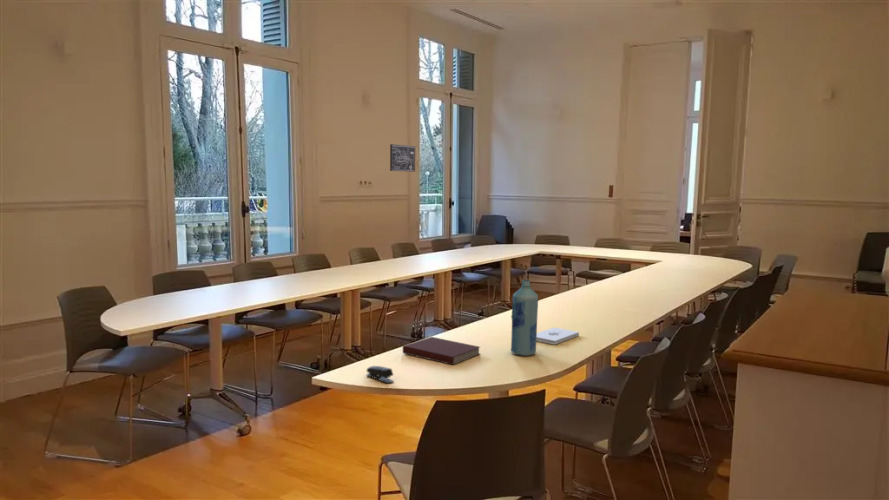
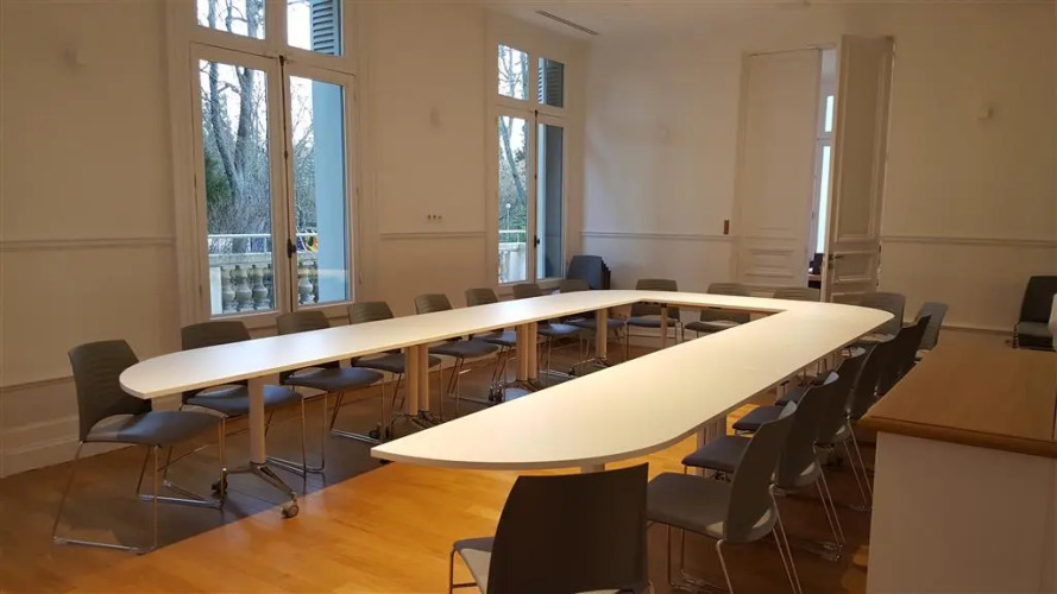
- notebook [402,336,481,366]
- stapler [365,365,394,384]
- bottle [510,279,539,357]
- notepad [536,327,580,346]
- wall art [389,143,416,173]
